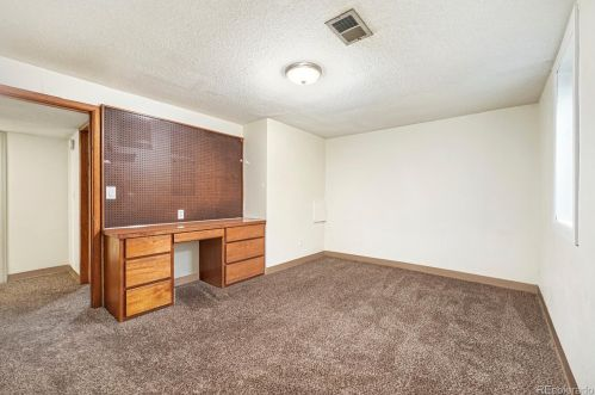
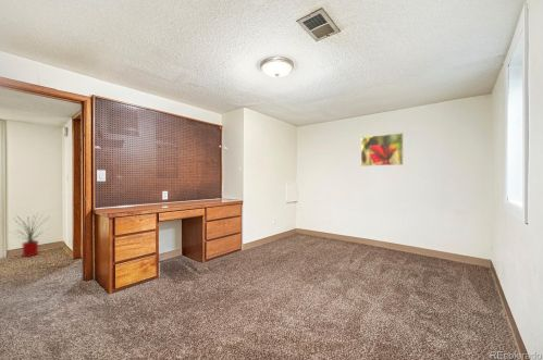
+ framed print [360,132,404,167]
+ house plant [5,212,52,258]
